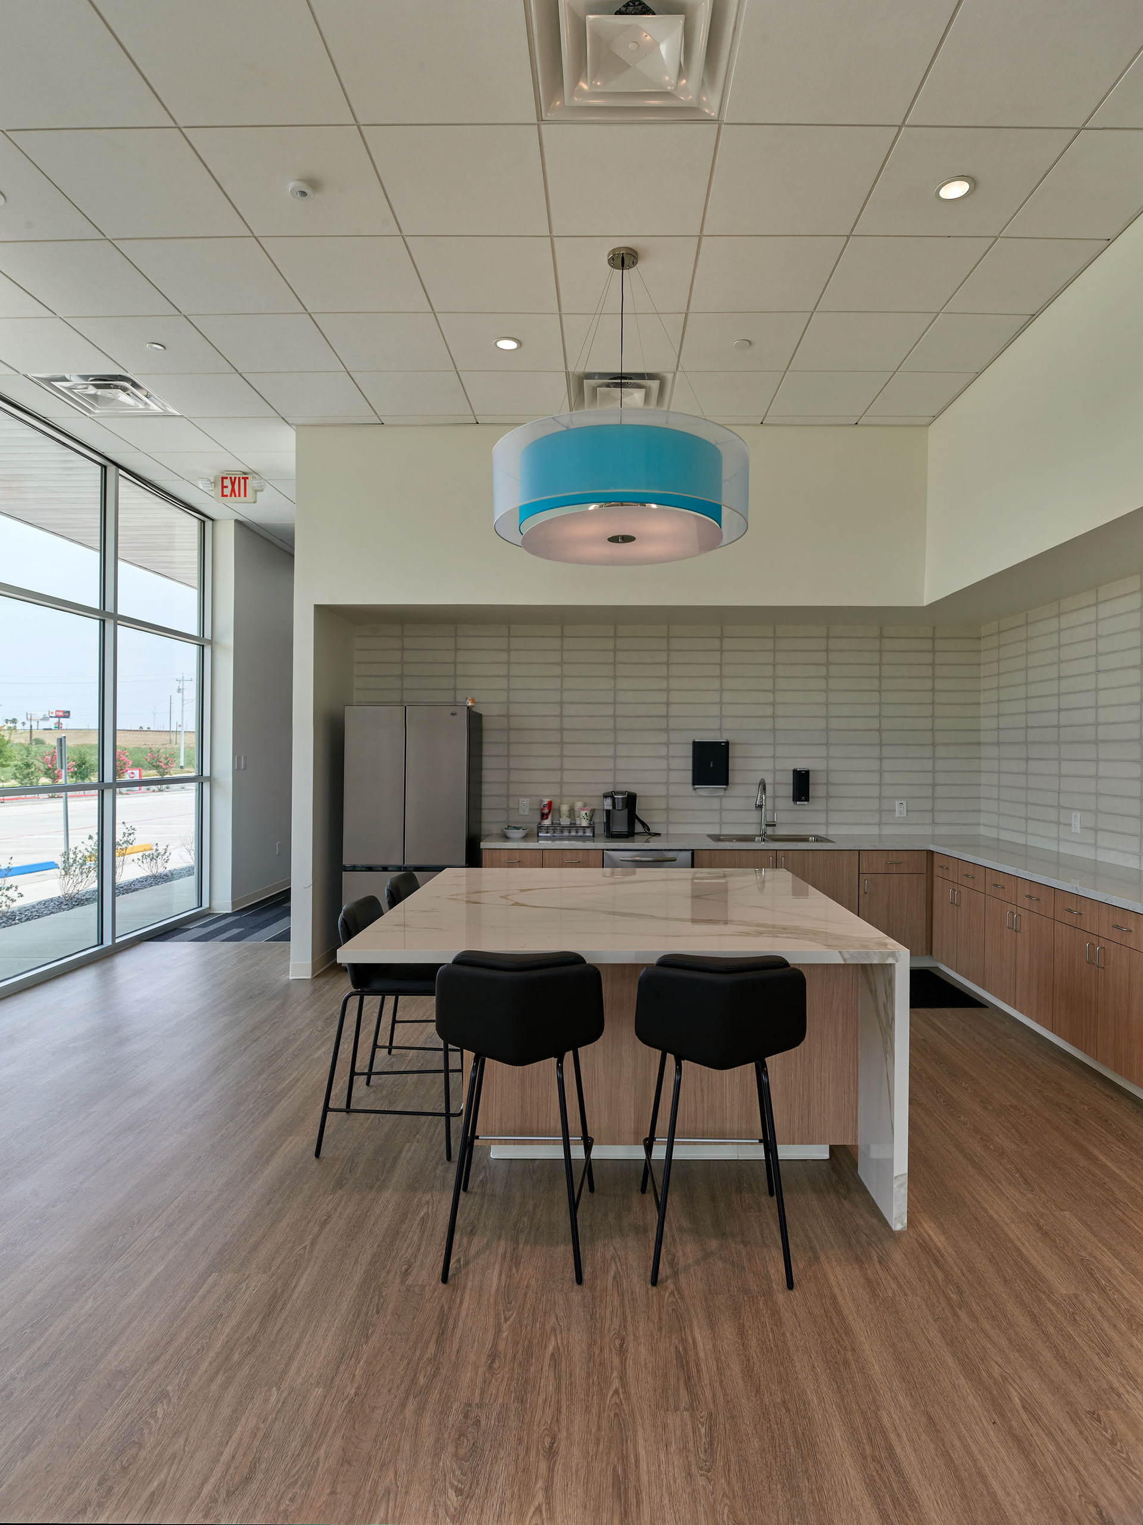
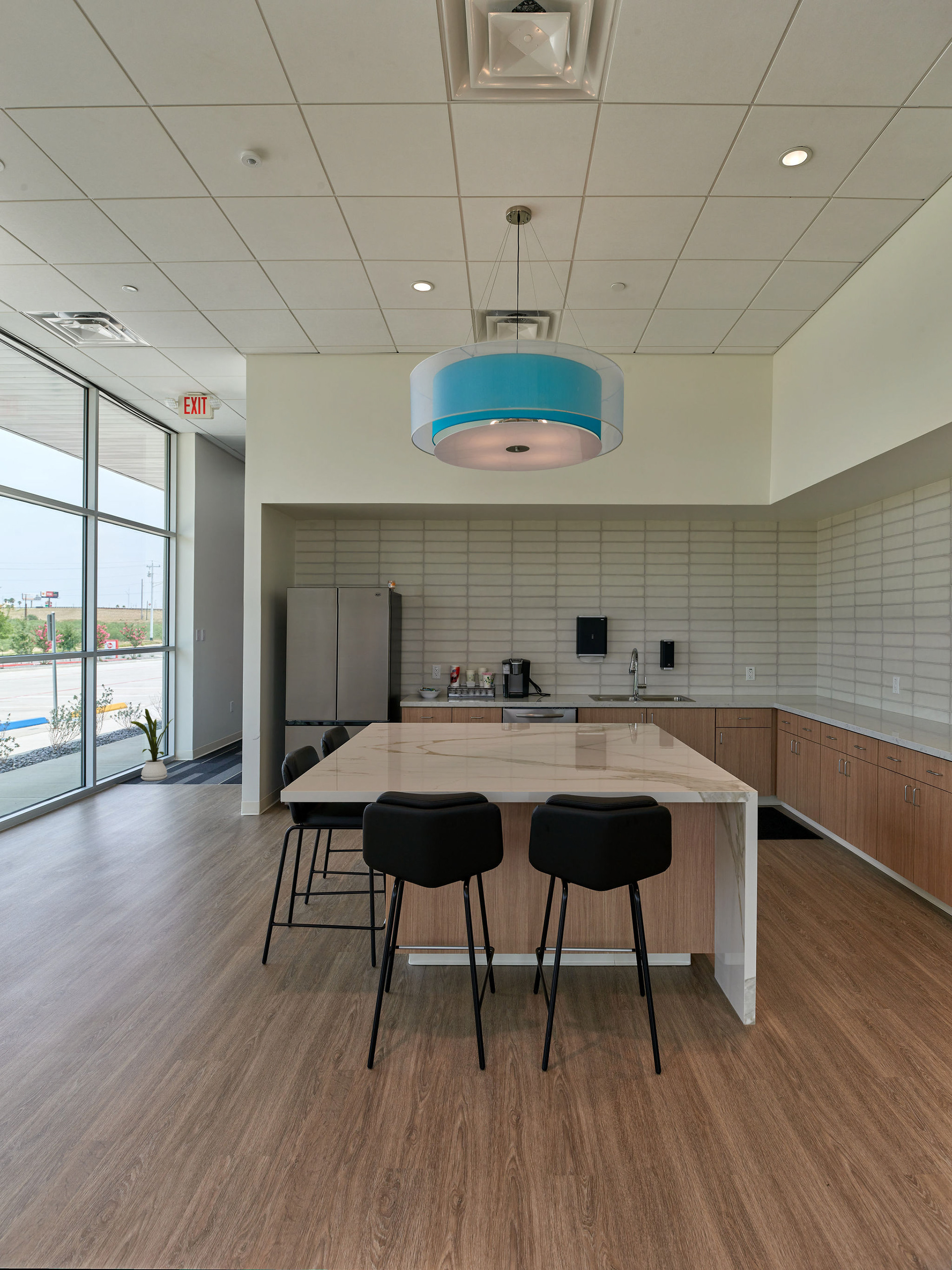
+ house plant [129,708,174,781]
